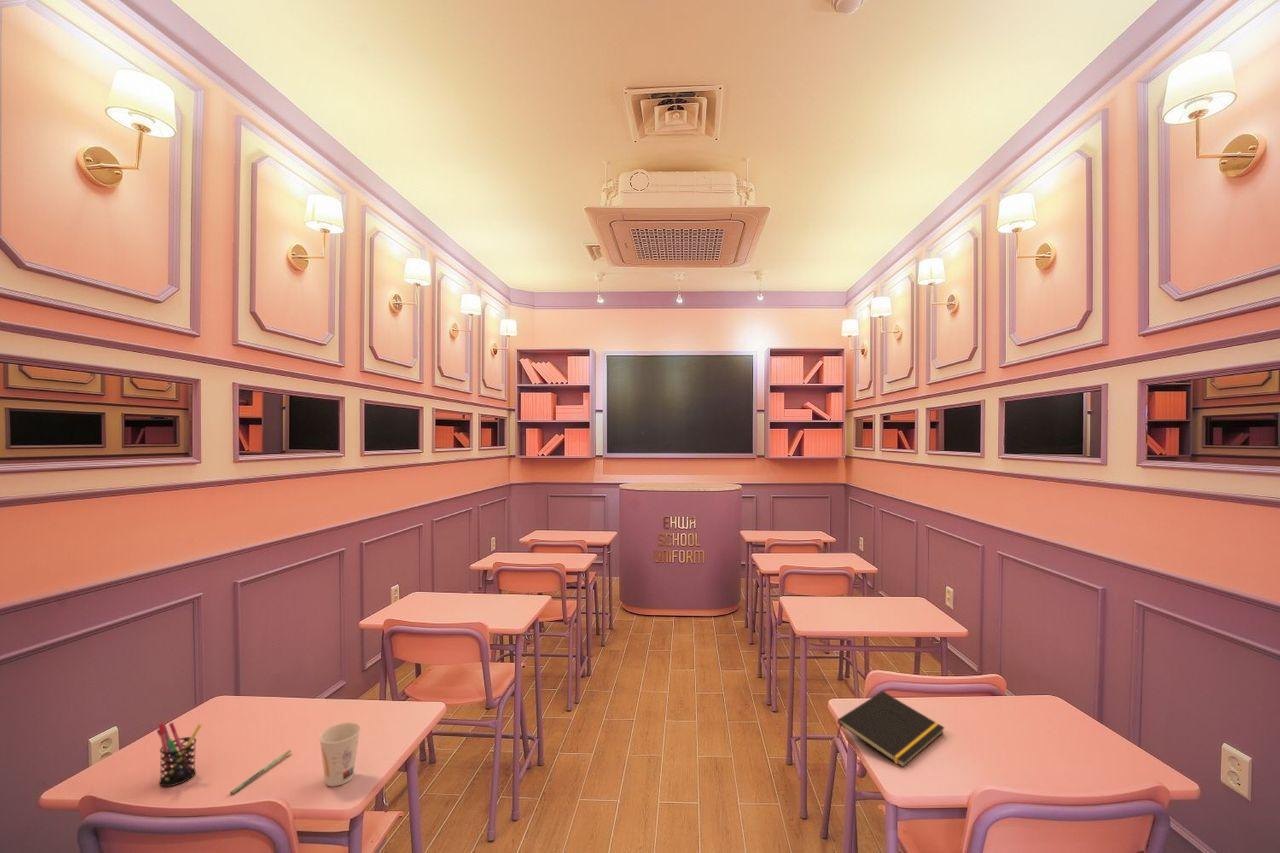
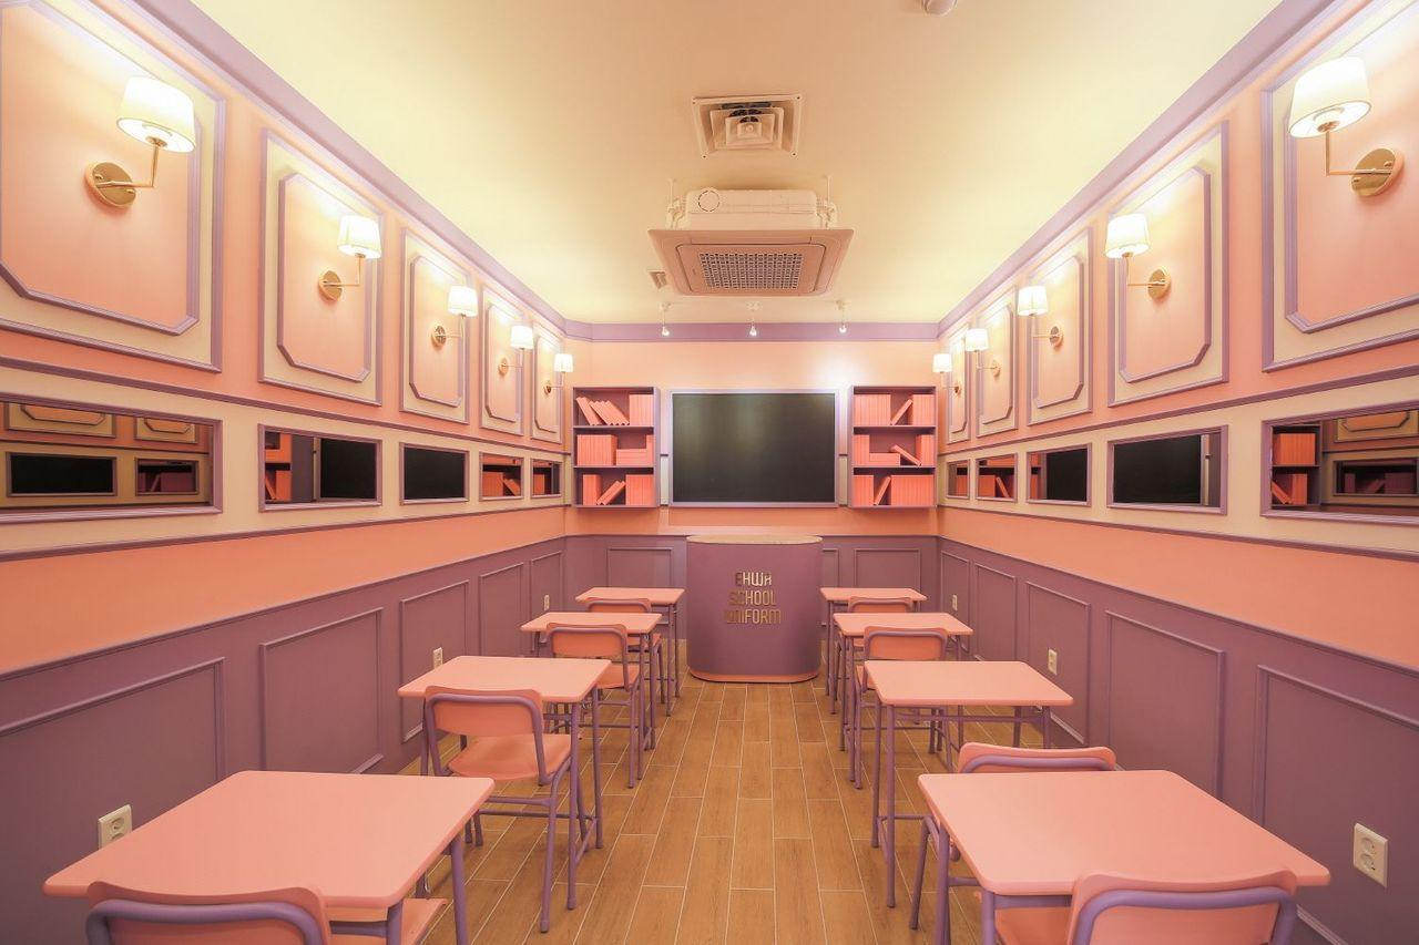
- notepad [836,690,946,769]
- pen [229,749,292,796]
- pen holder [156,721,203,787]
- cup [318,722,362,787]
